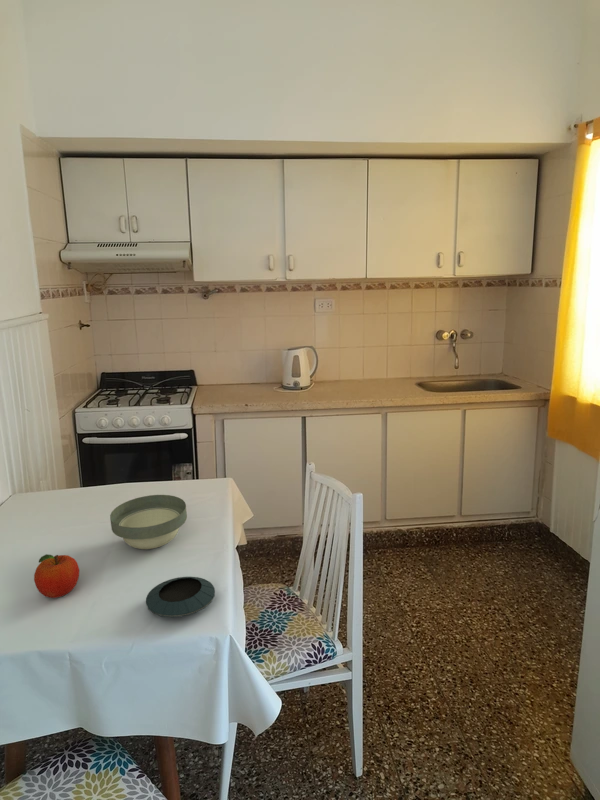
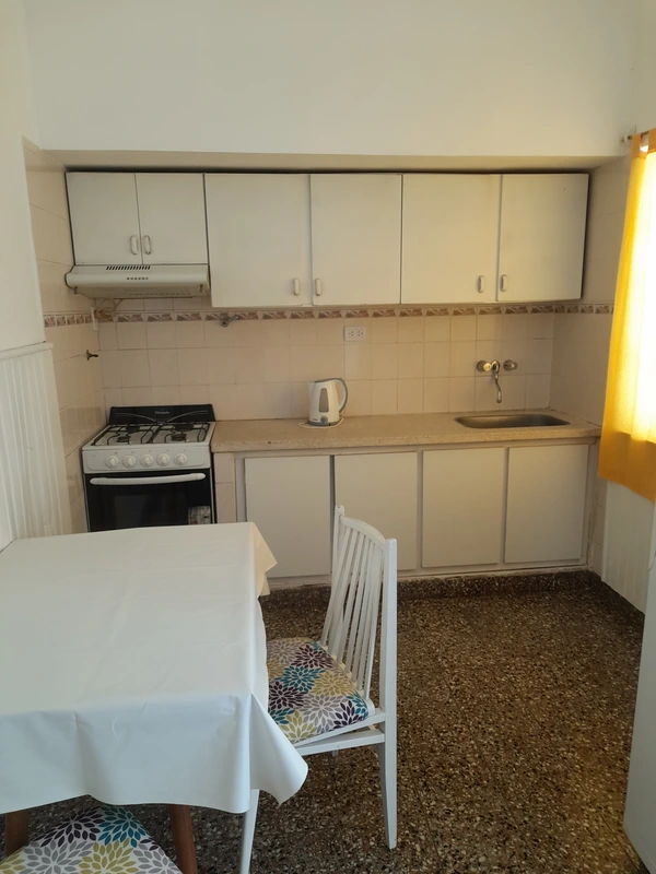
- bowl [109,494,188,550]
- saucer [145,576,216,618]
- fruit [33,553,80,599]
